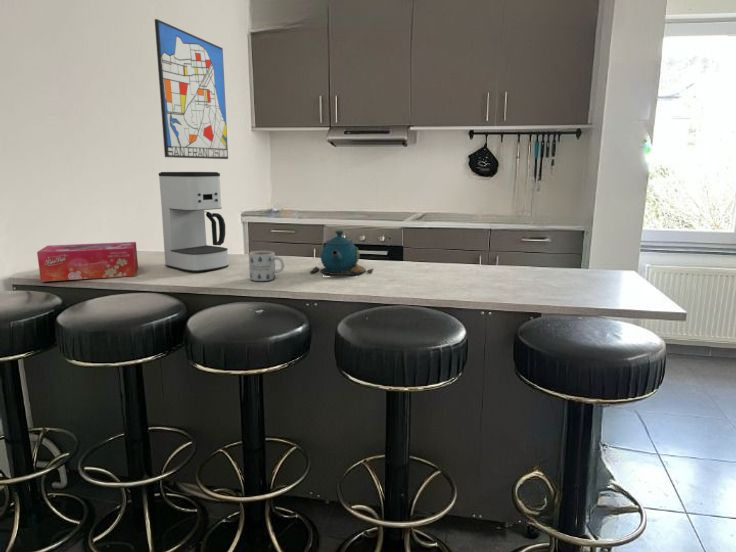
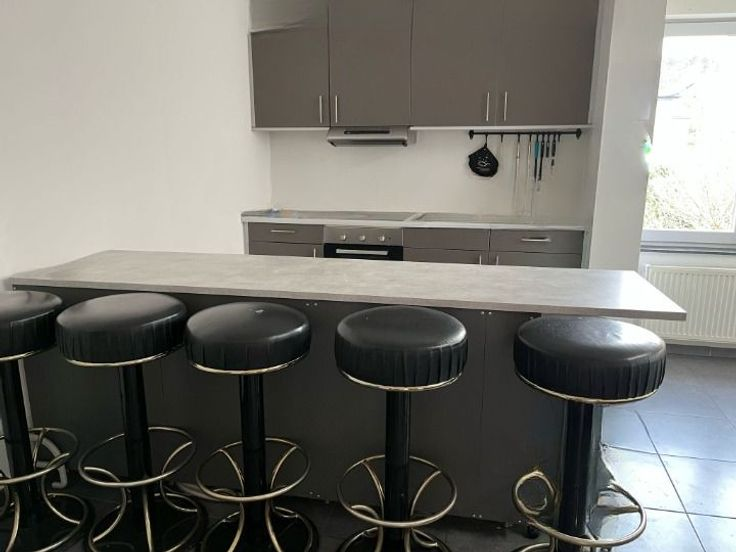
- mug [248,250,285,282]
- wall art [154,18,229,160]
- tissue box [36,241,139,283]
- teapot [309,229,374,278]
- coffee maker [158,171,229,273]
